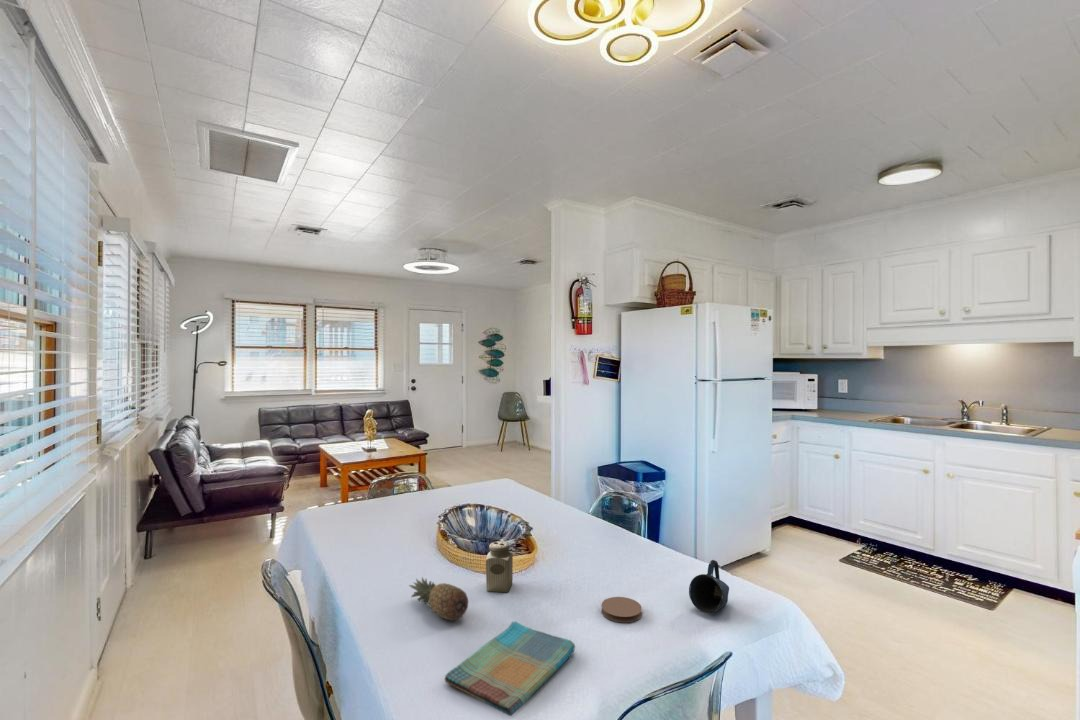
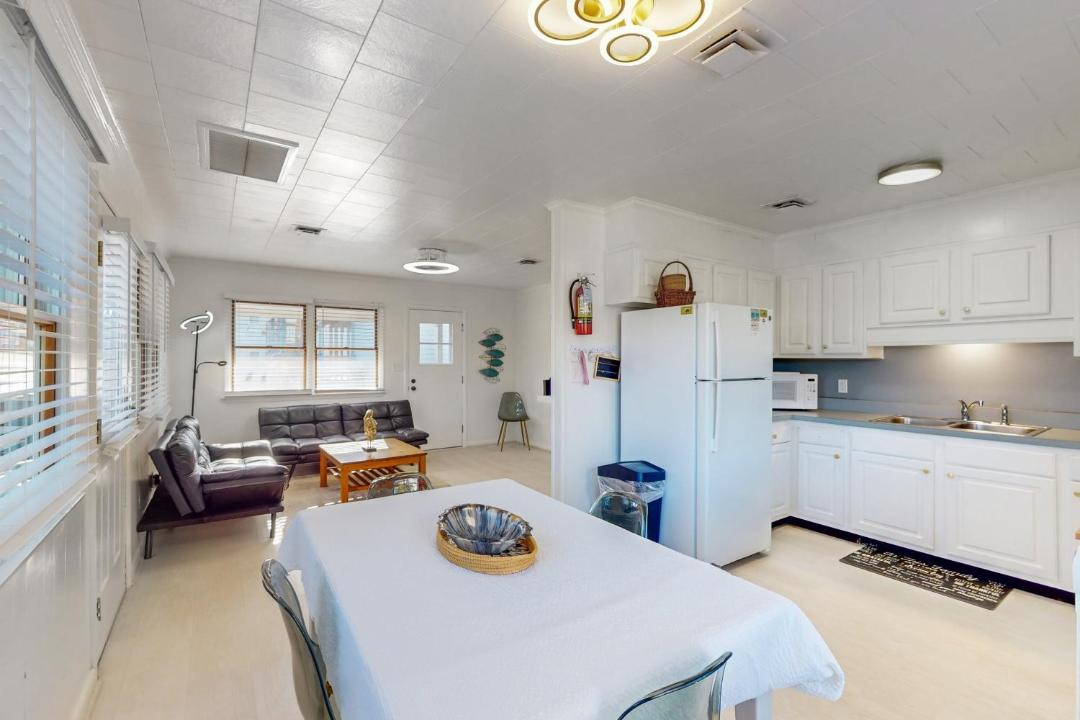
- salt shaker [485,540,514,593]
- dish towel [444,620,576,717]
- coaster [601,596,643,624]
- mug [688,559,730,614]
- fruit [408,576,469,622]
